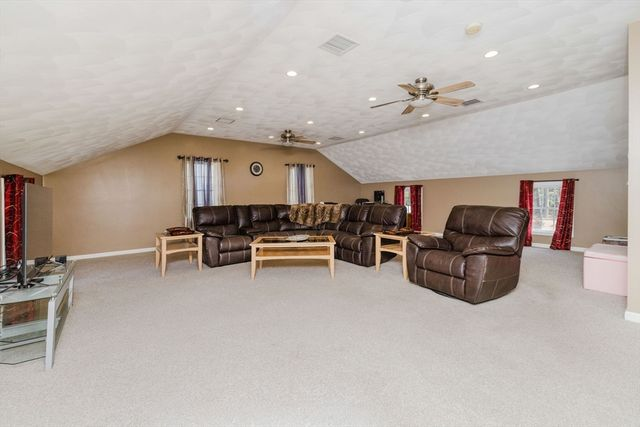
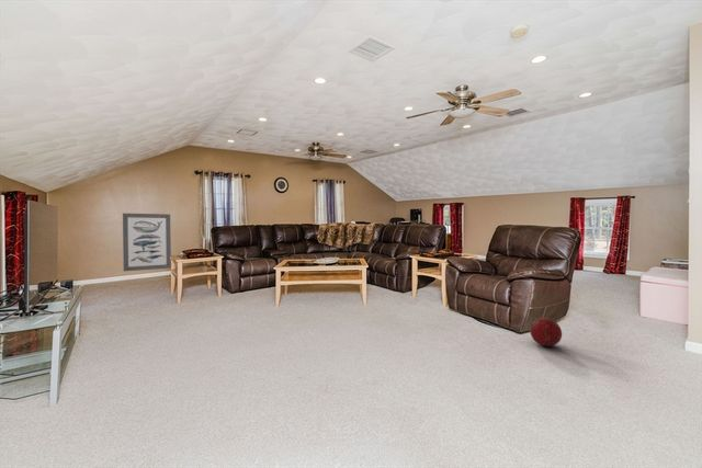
+ ball [529,317,563,347]
+ wall art [122,213,172,272]
